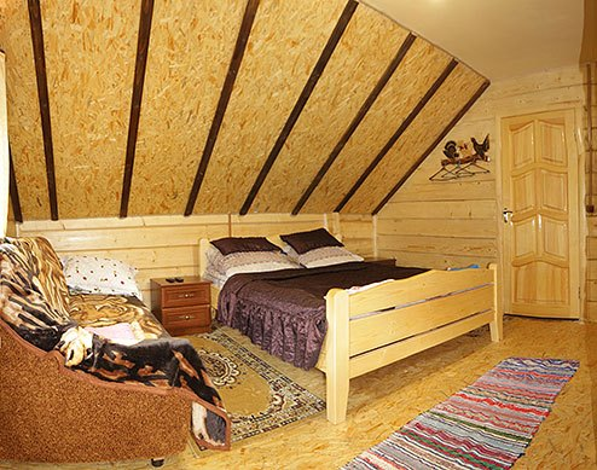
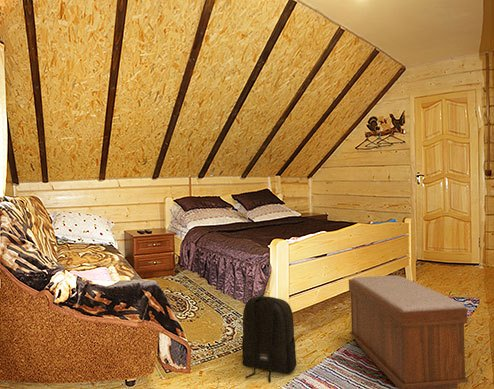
+ backpack [241,292,298,383]
+ bench [348,275,469,389]
